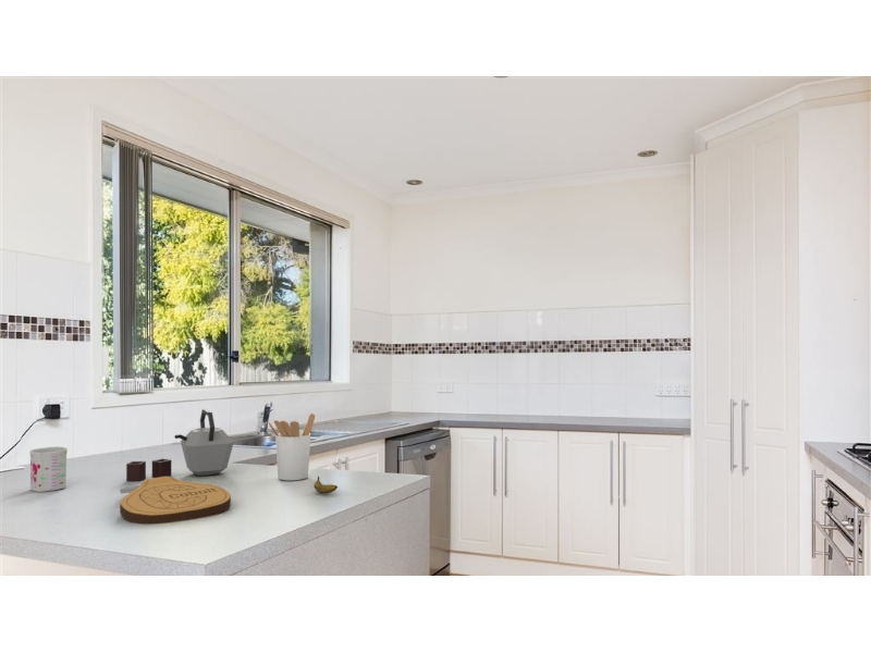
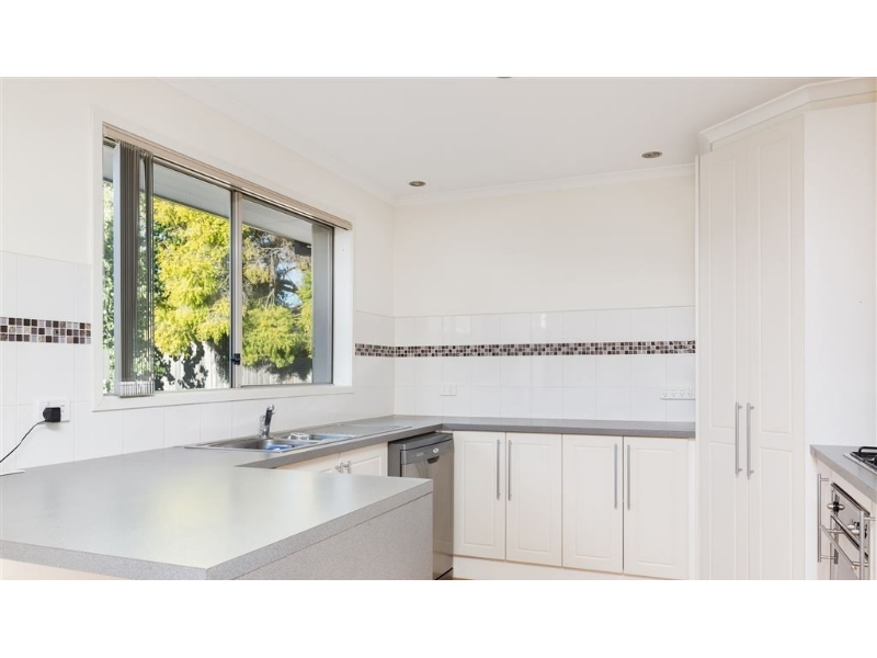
- key chain [119,476,232,525]
- banana [312,475,339,494]
- kettle [125,408,235,482]
- mug [29,445,69,493]
- utensil holder [267,412,316,481]
